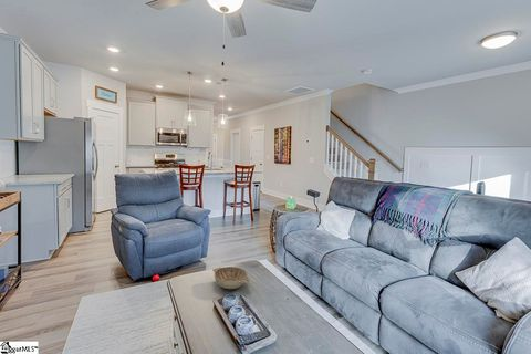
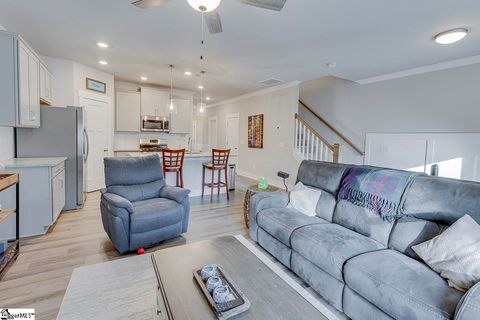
- decorative bowl [211,266,251,290]
